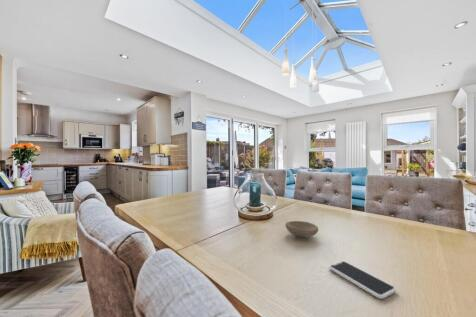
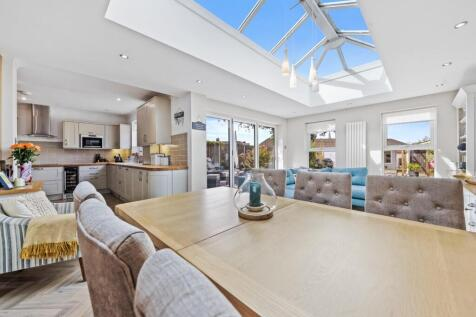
- smartphone [328,260,397,300]
- bowl [284,220,319,239]
